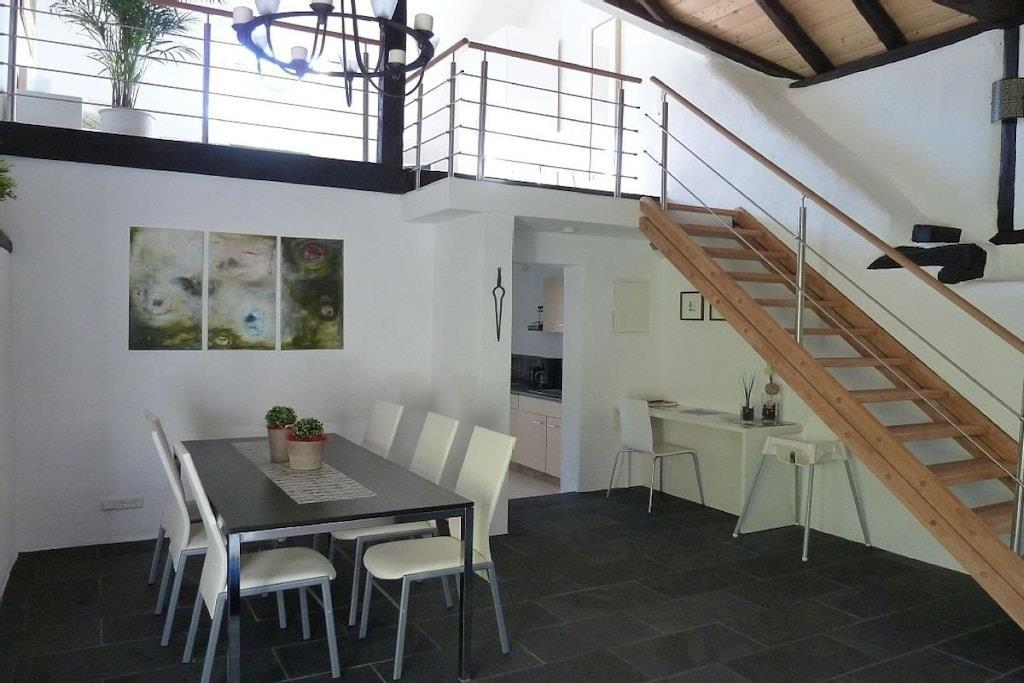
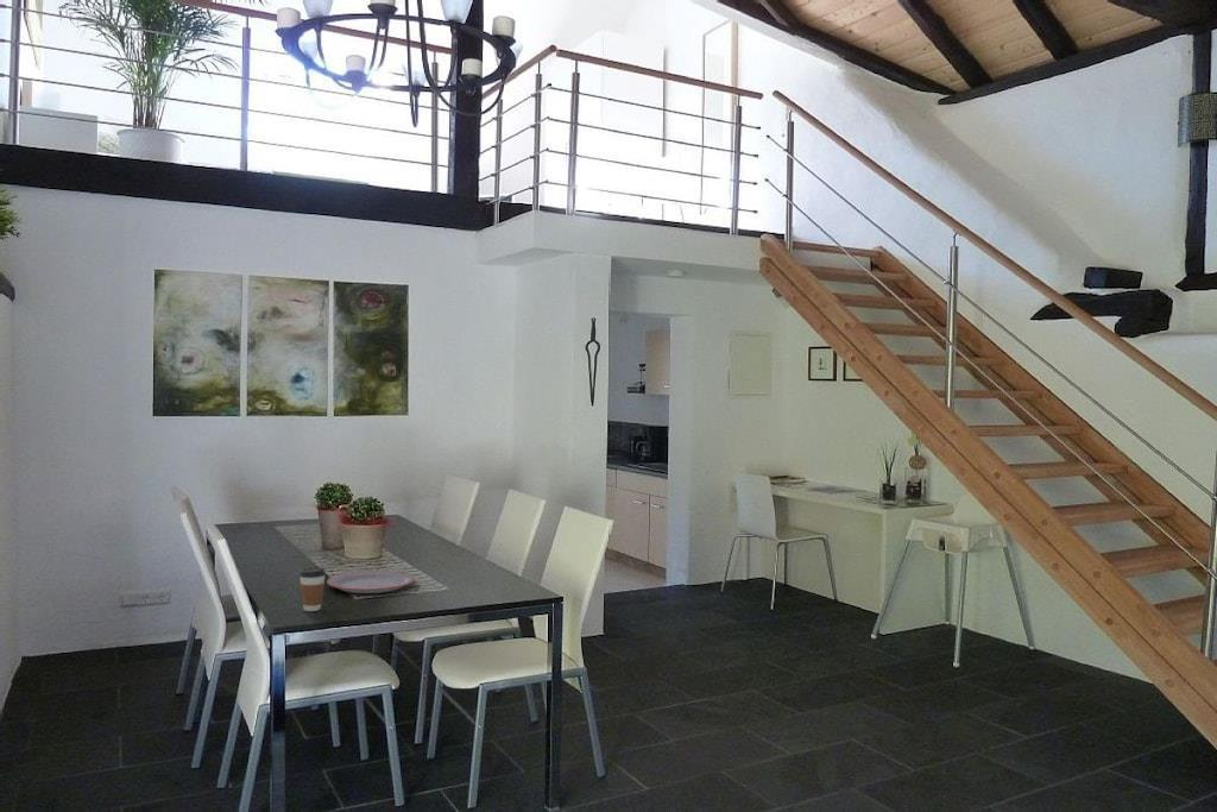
+ plate [326,569,416,594]
+ coffee cup [298,566,327,612]
